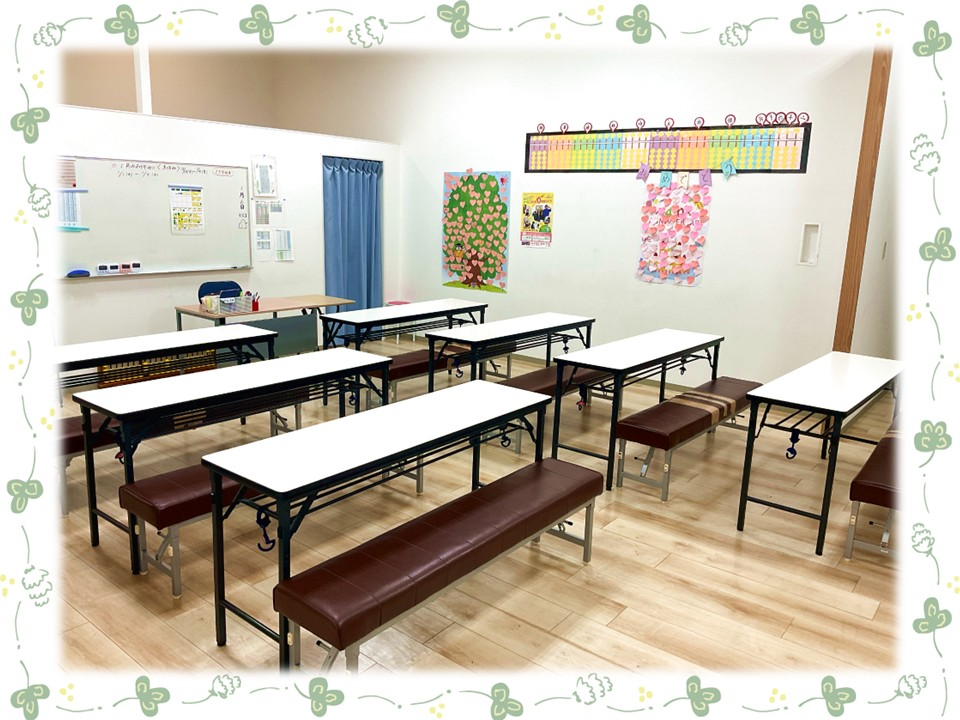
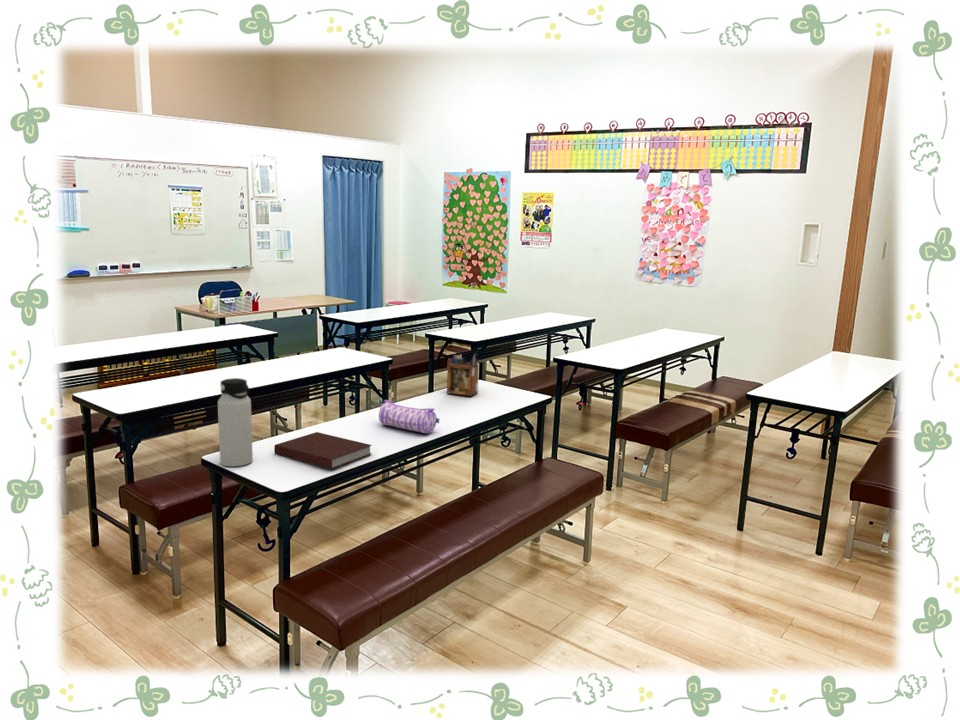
+ desk organizer [446,351,480,397]
+ notebook [273,431,373,470]
+ pencil case [378,399,440,434]
+ water bottle [217,377,254,467]
